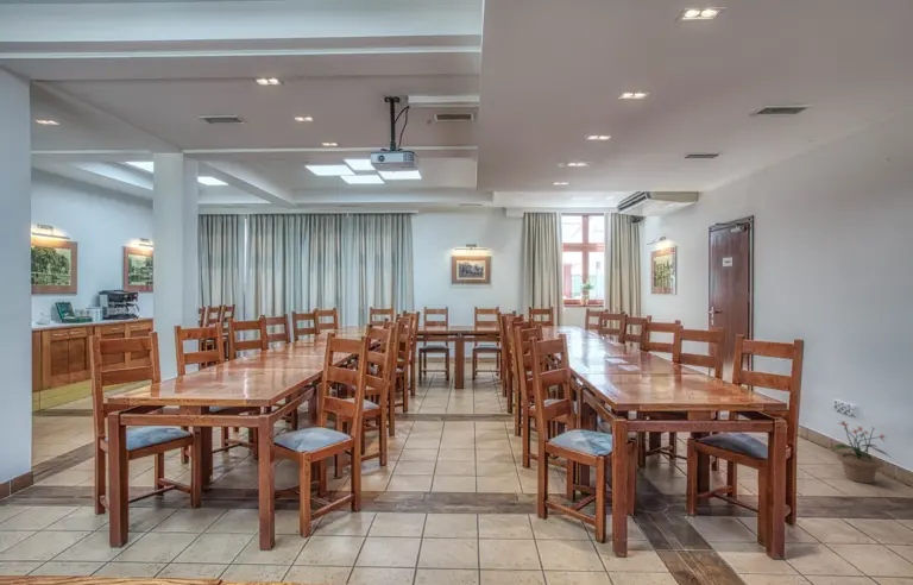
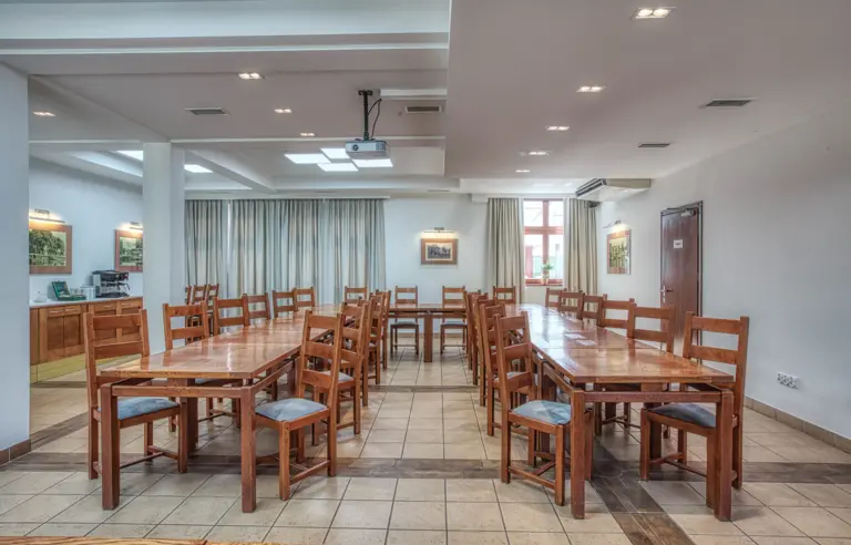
- potted plant [832,420,890,484]
